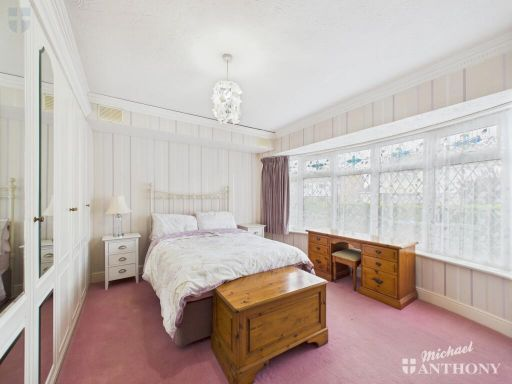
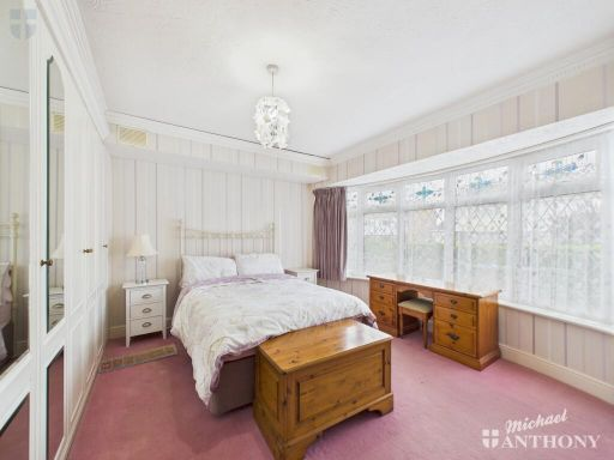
+ woven basket [97,343,179,374]
